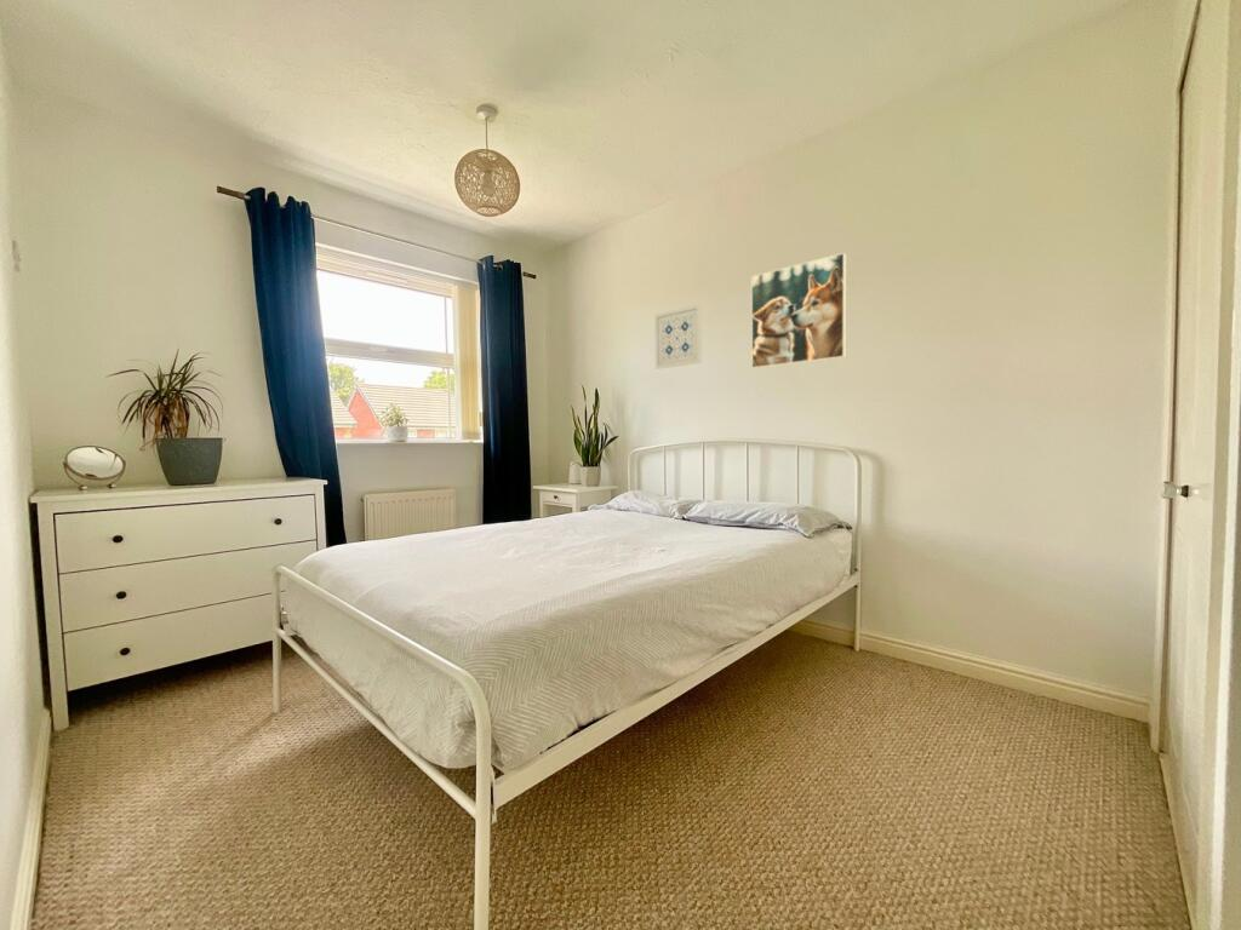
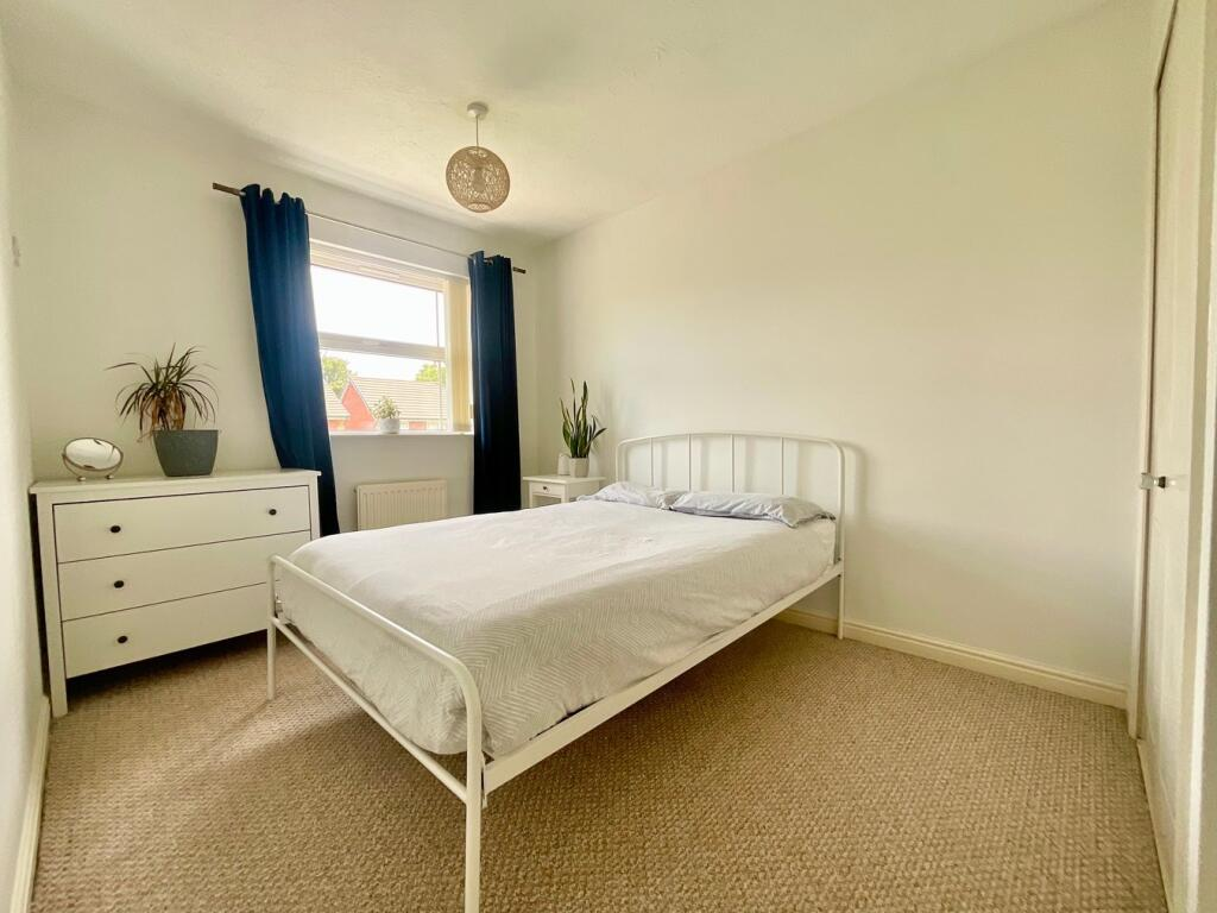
- wall art [653,303,703,371]
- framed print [750,252,847,369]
